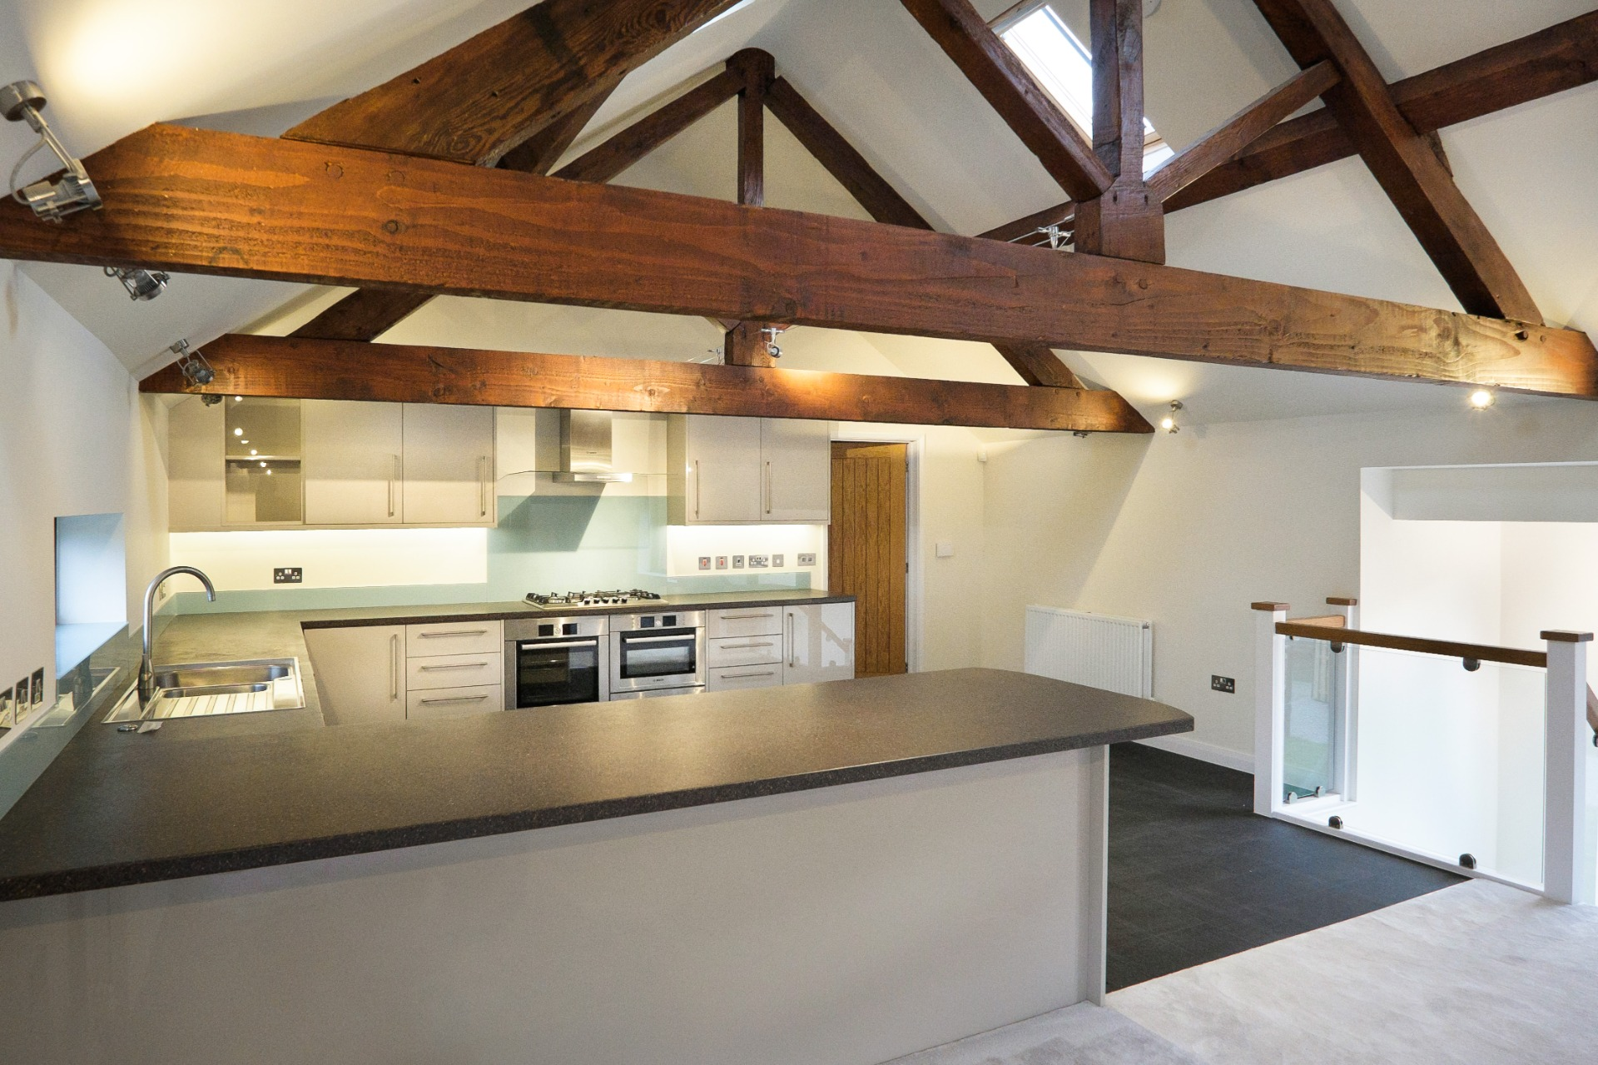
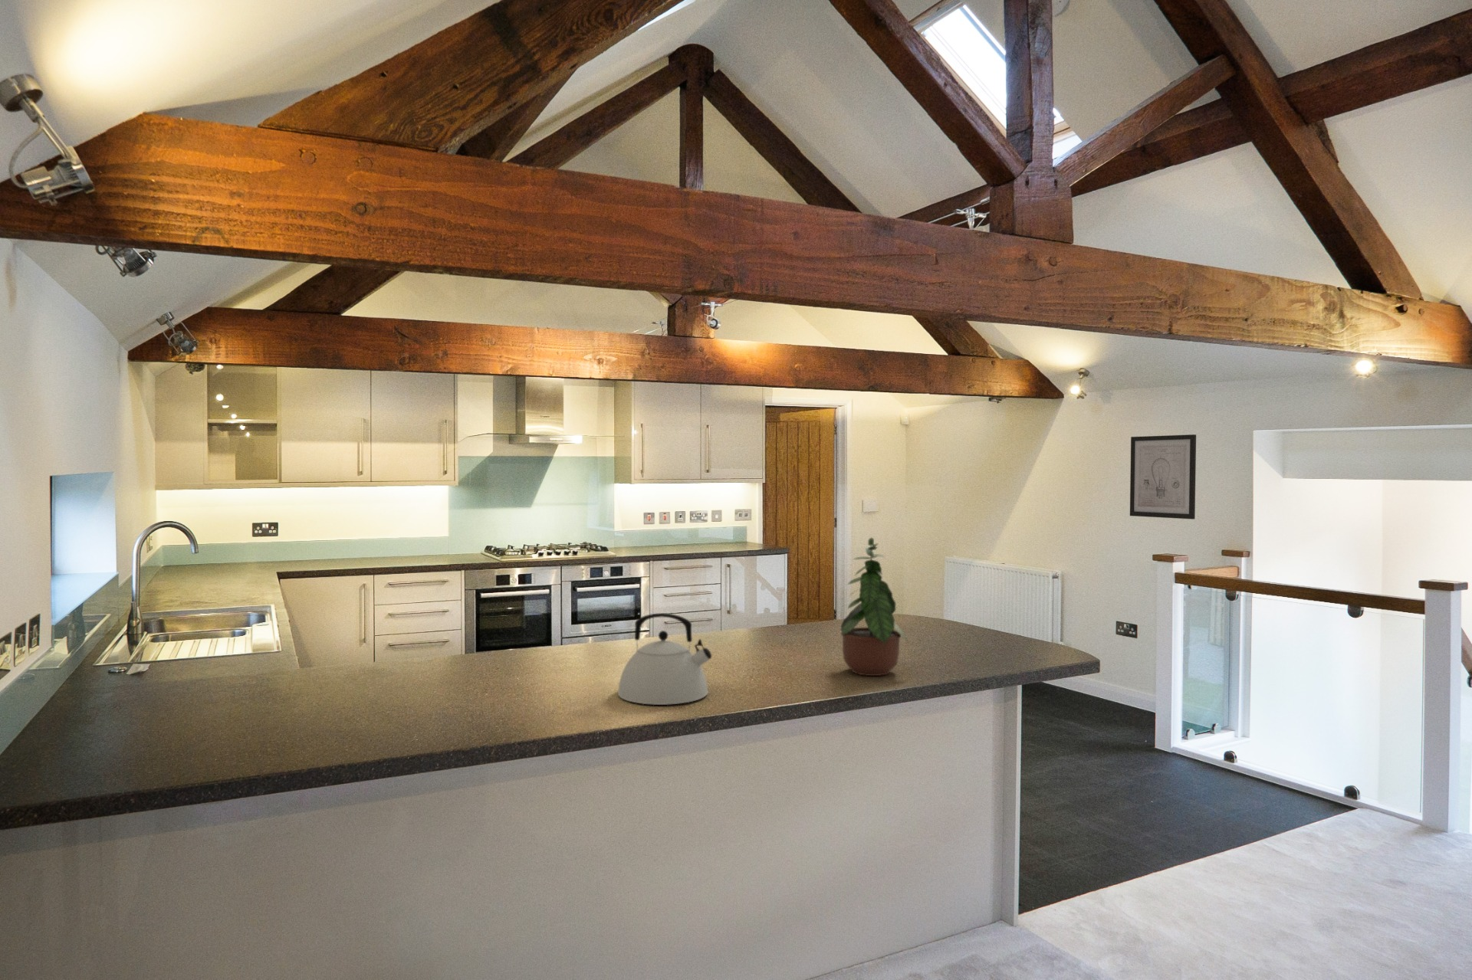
+ potted plant [841,536,911,677]
+ kettle [617,612,712,705]
+ wall art [1129,434,1197,521]
